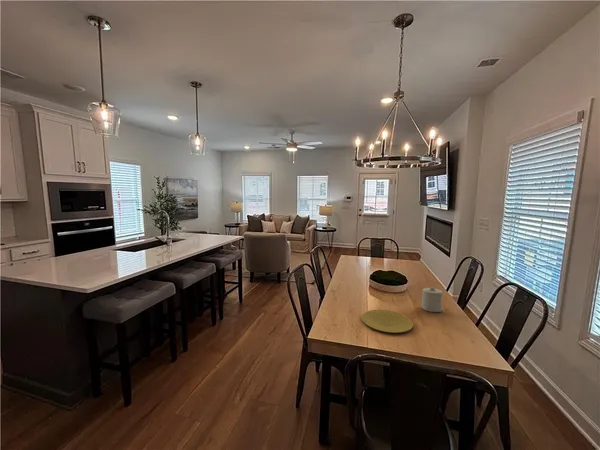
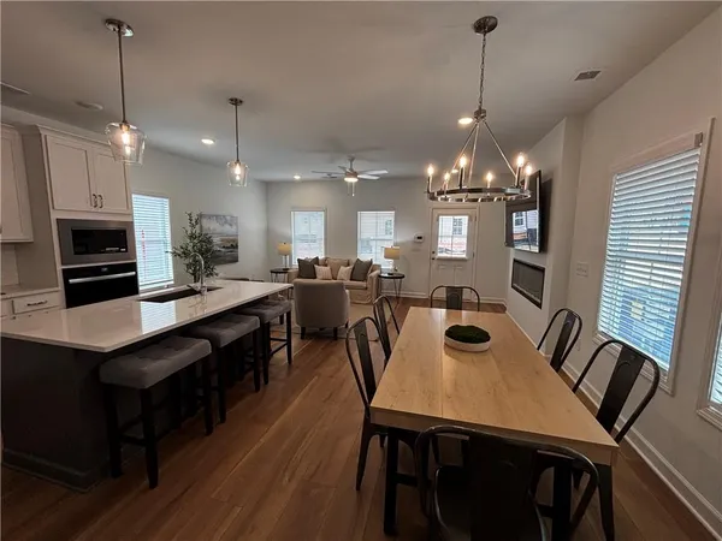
- candle [421,285,444,313]
- plate [361,309,414,334]
